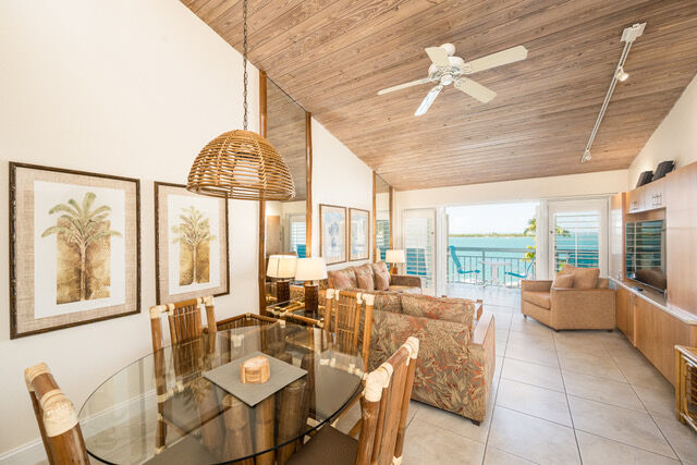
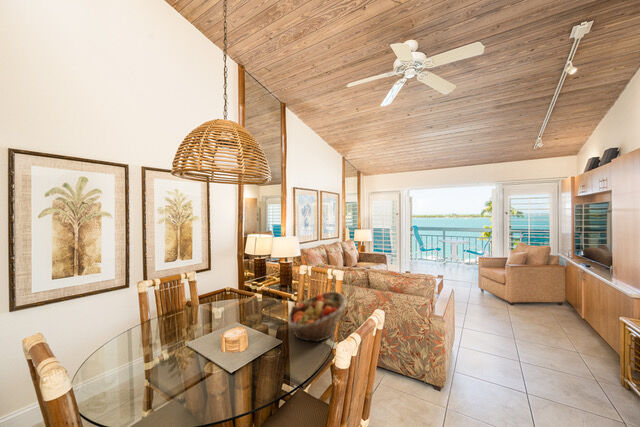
+ fruit basket [287,291,349,343]
